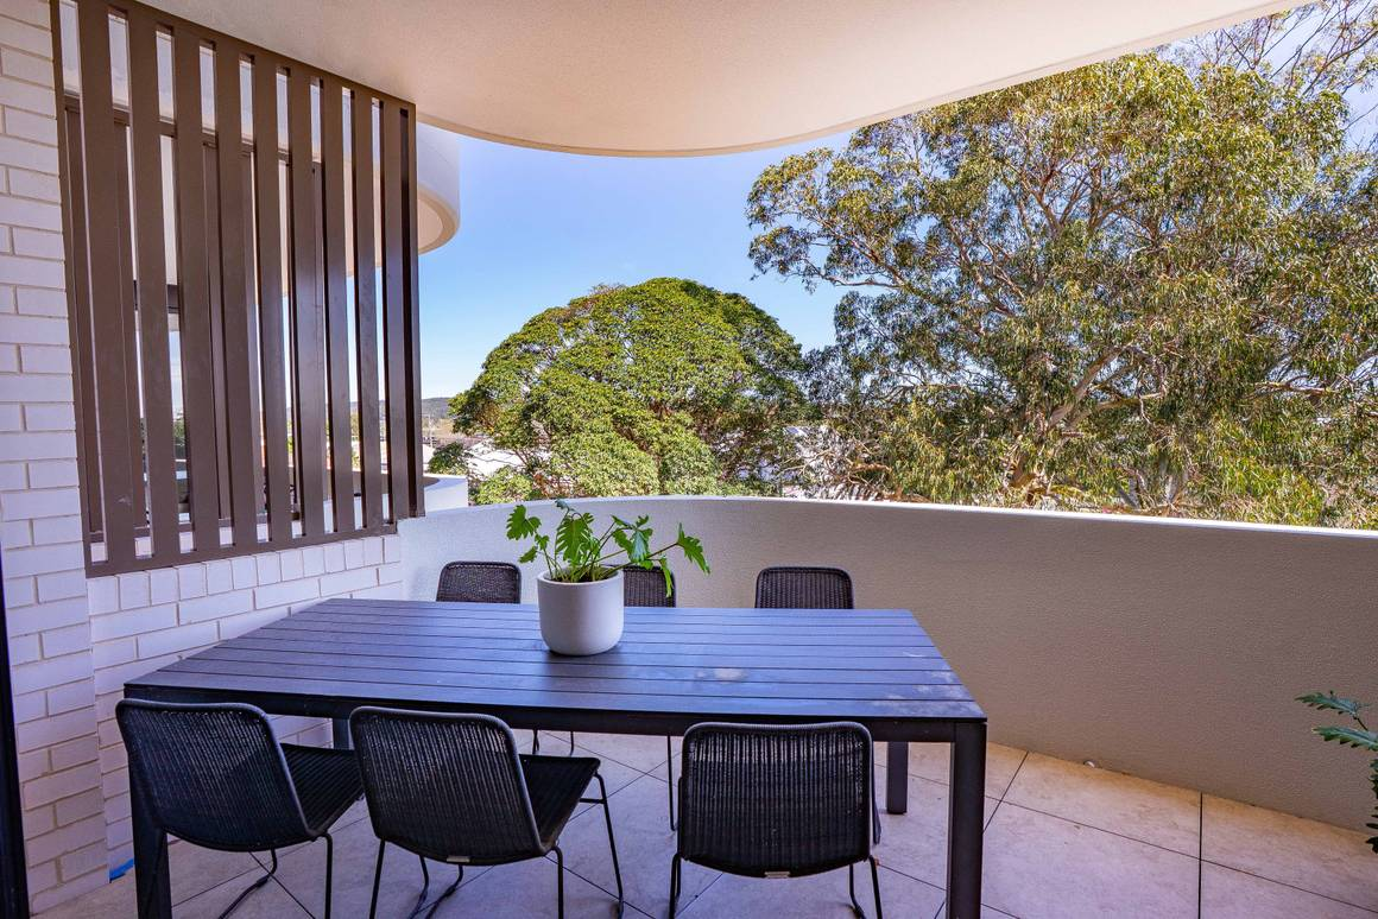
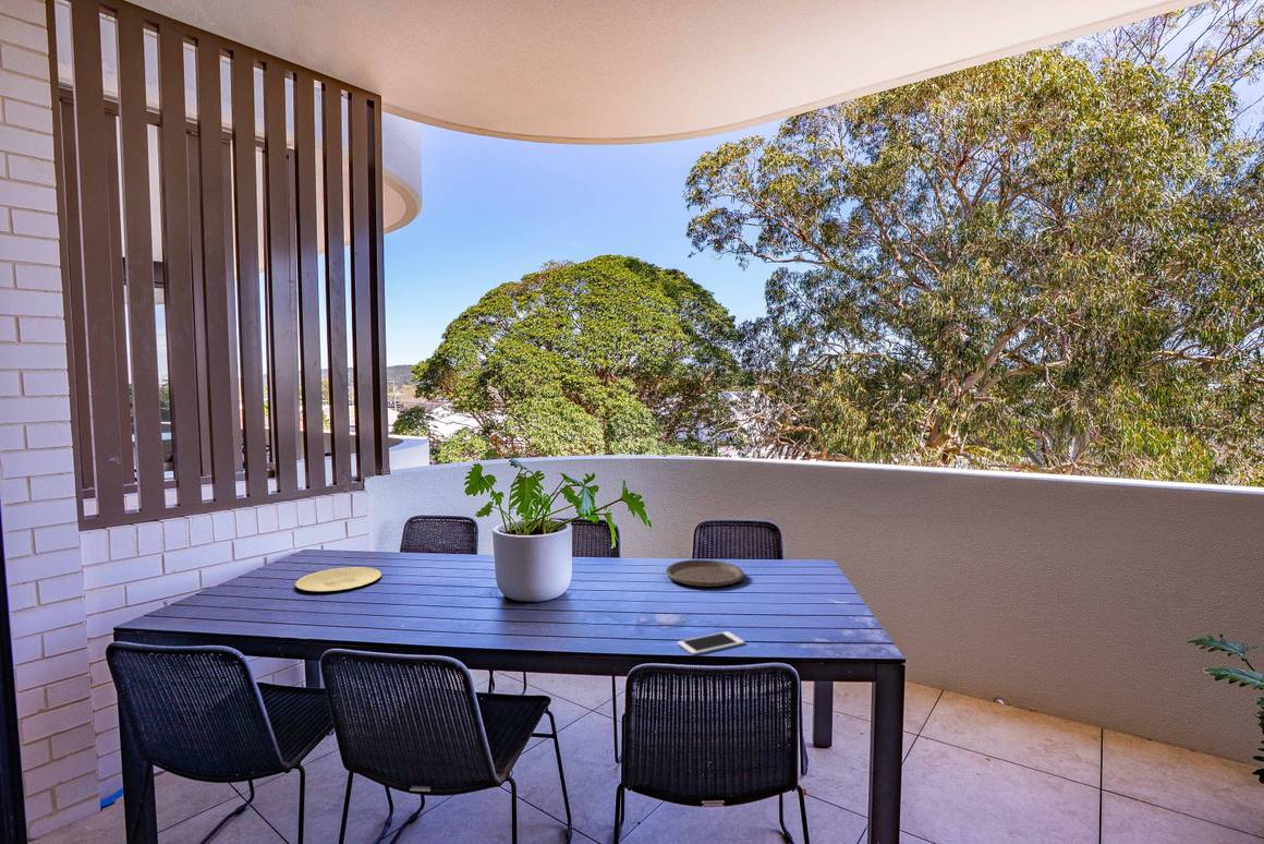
+ plate [665,558,744,588]
+ cell phone [677,630,745,655]
+ plate [294,566,382,592]
